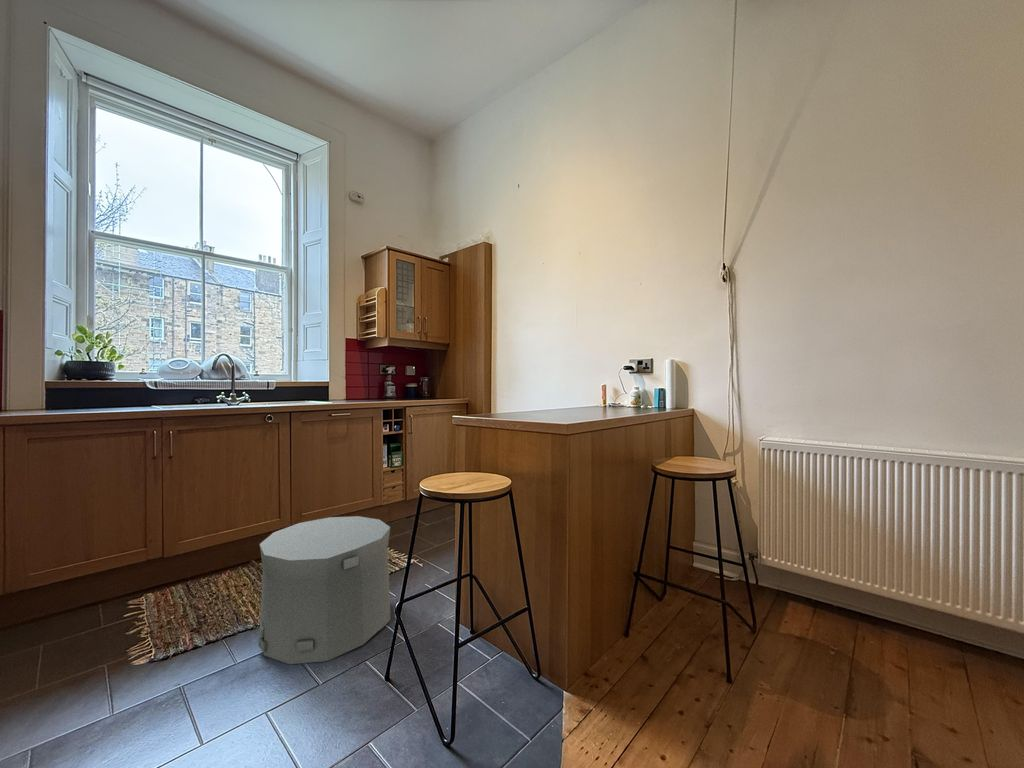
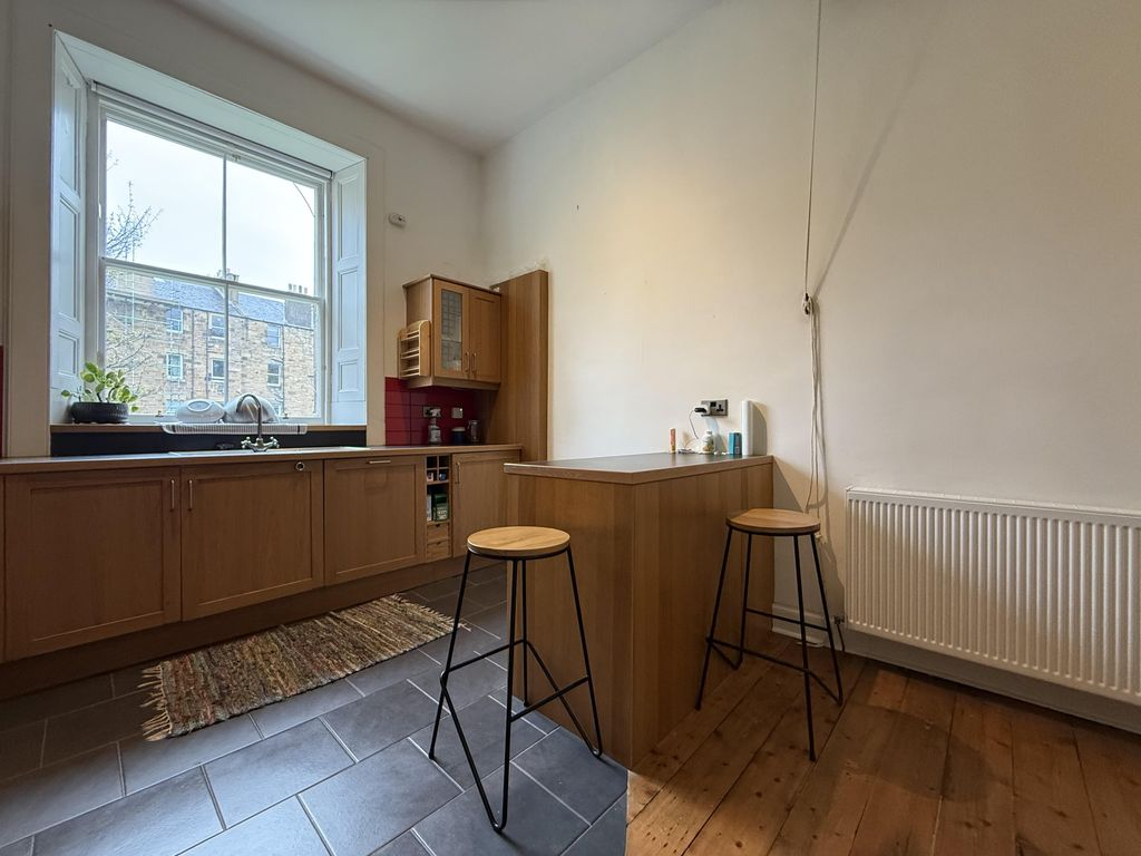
- trash can [258,515,391,665]
